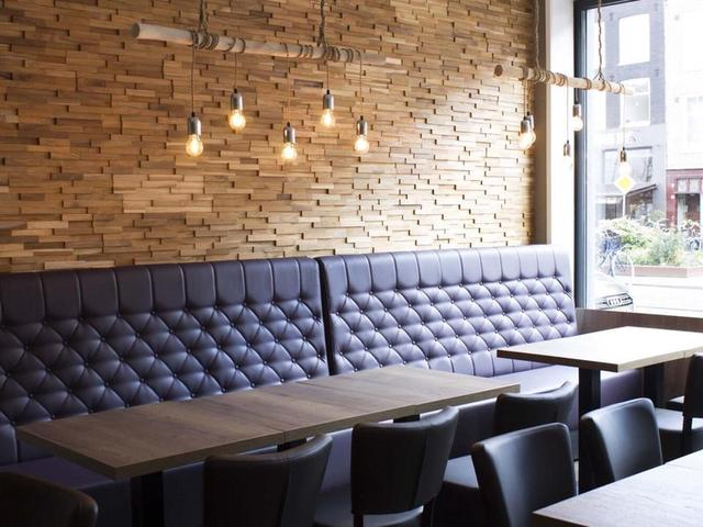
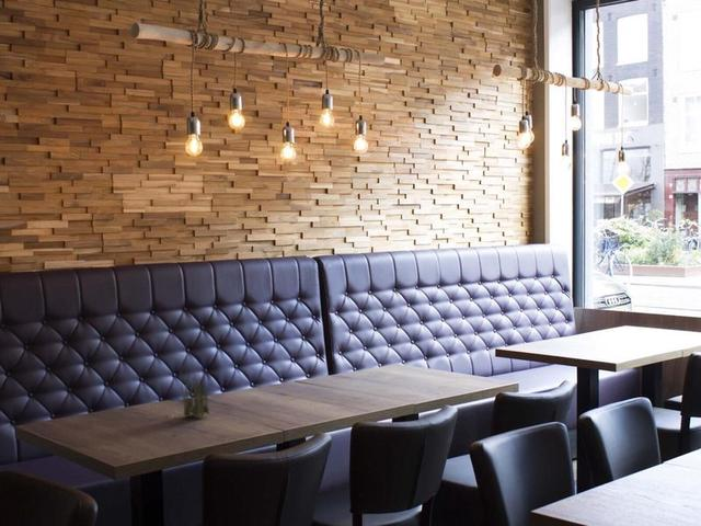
+ plant [170,355,211,421]
